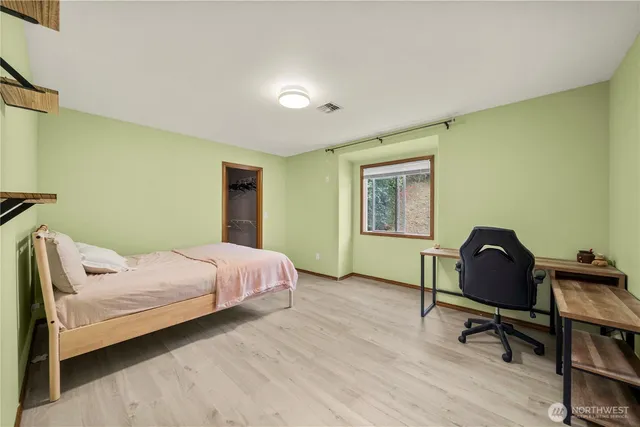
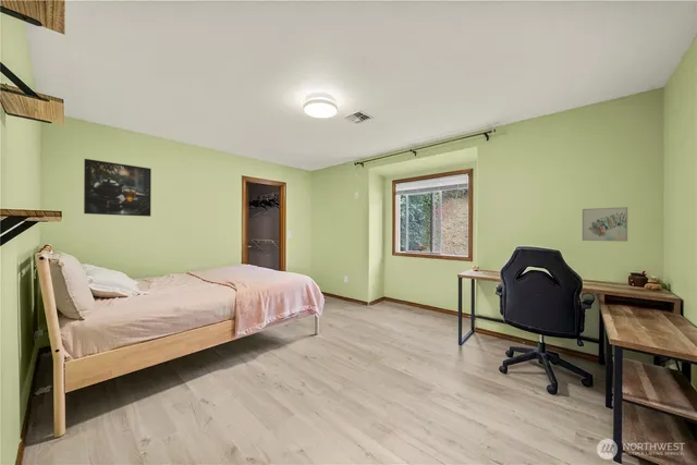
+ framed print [83,158,152,218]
+ wall art [582,206,628,243]
